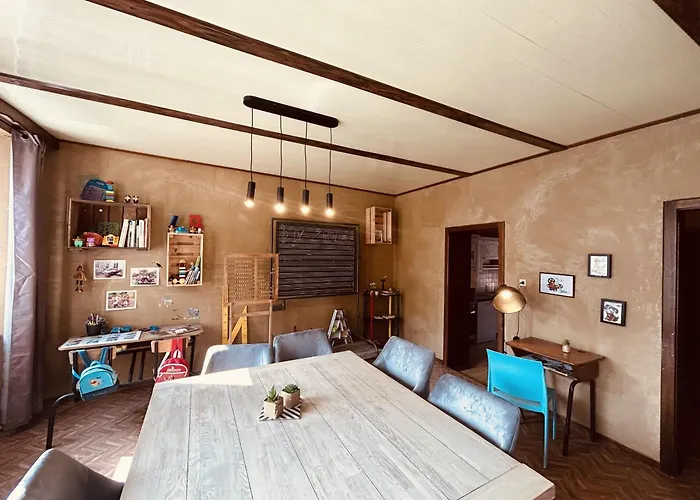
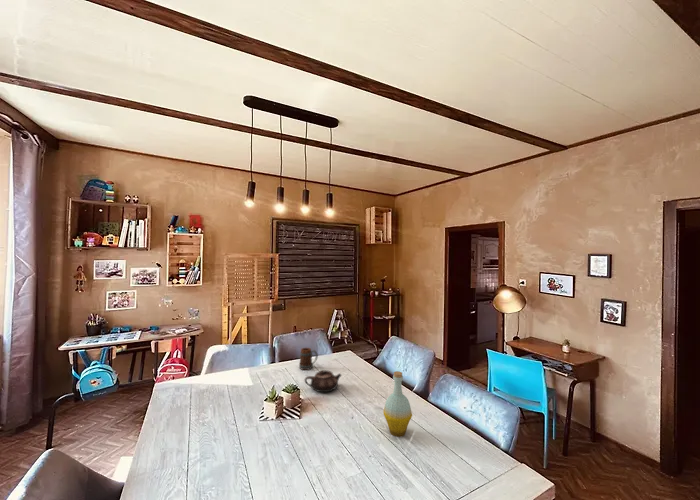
+ bottle [383,370,413,438]
+ mug [298,347,319,371]
+ teapot [303,369,342,393]
